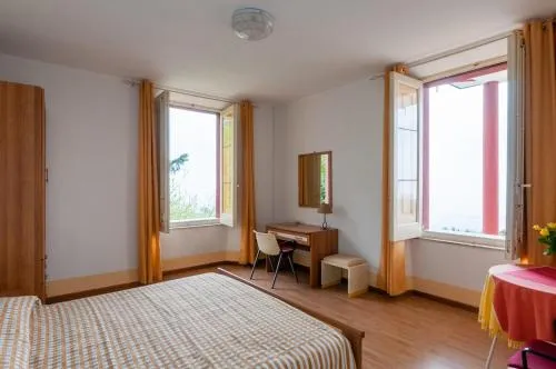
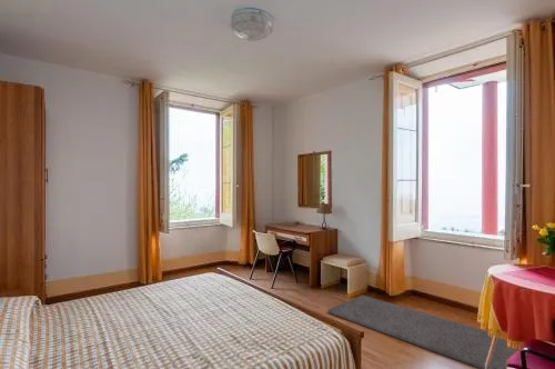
+ rug [326,295,517,369]
